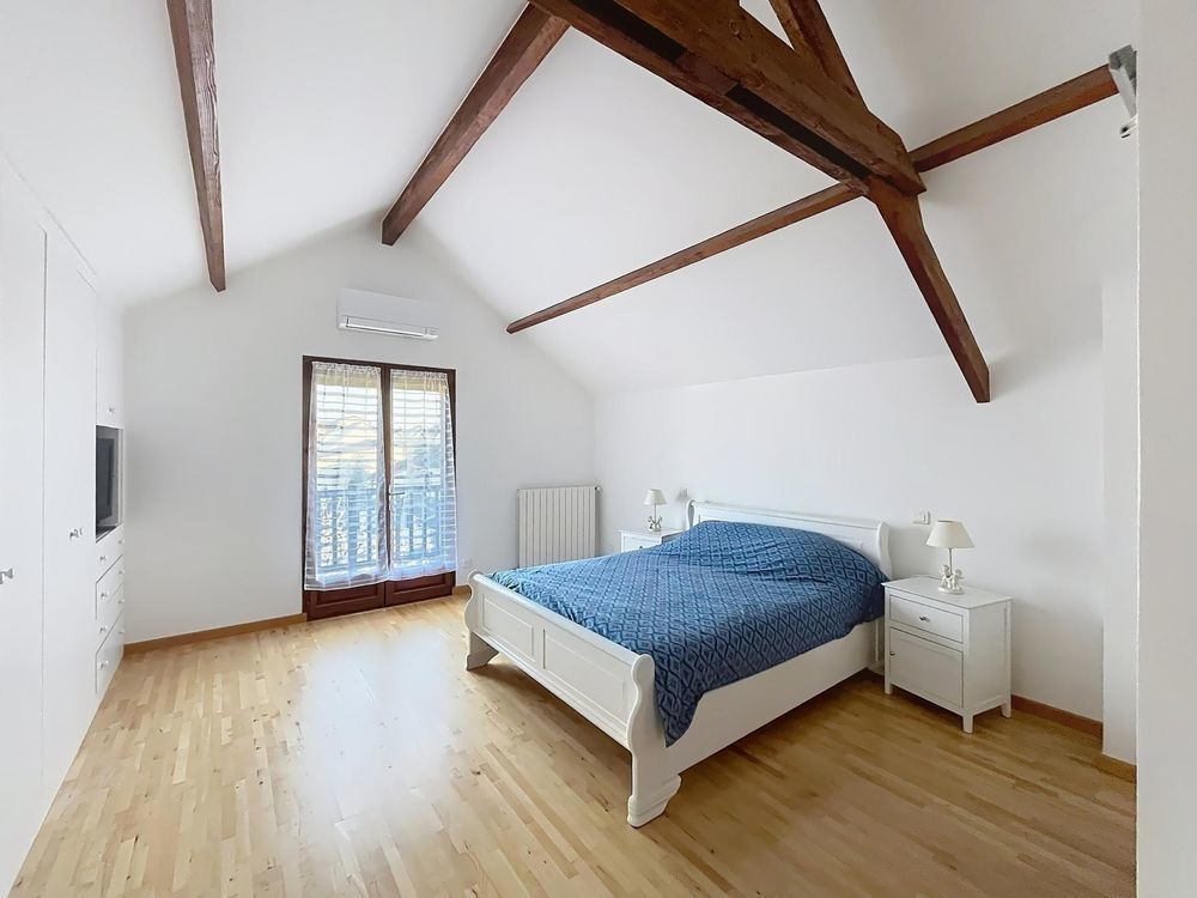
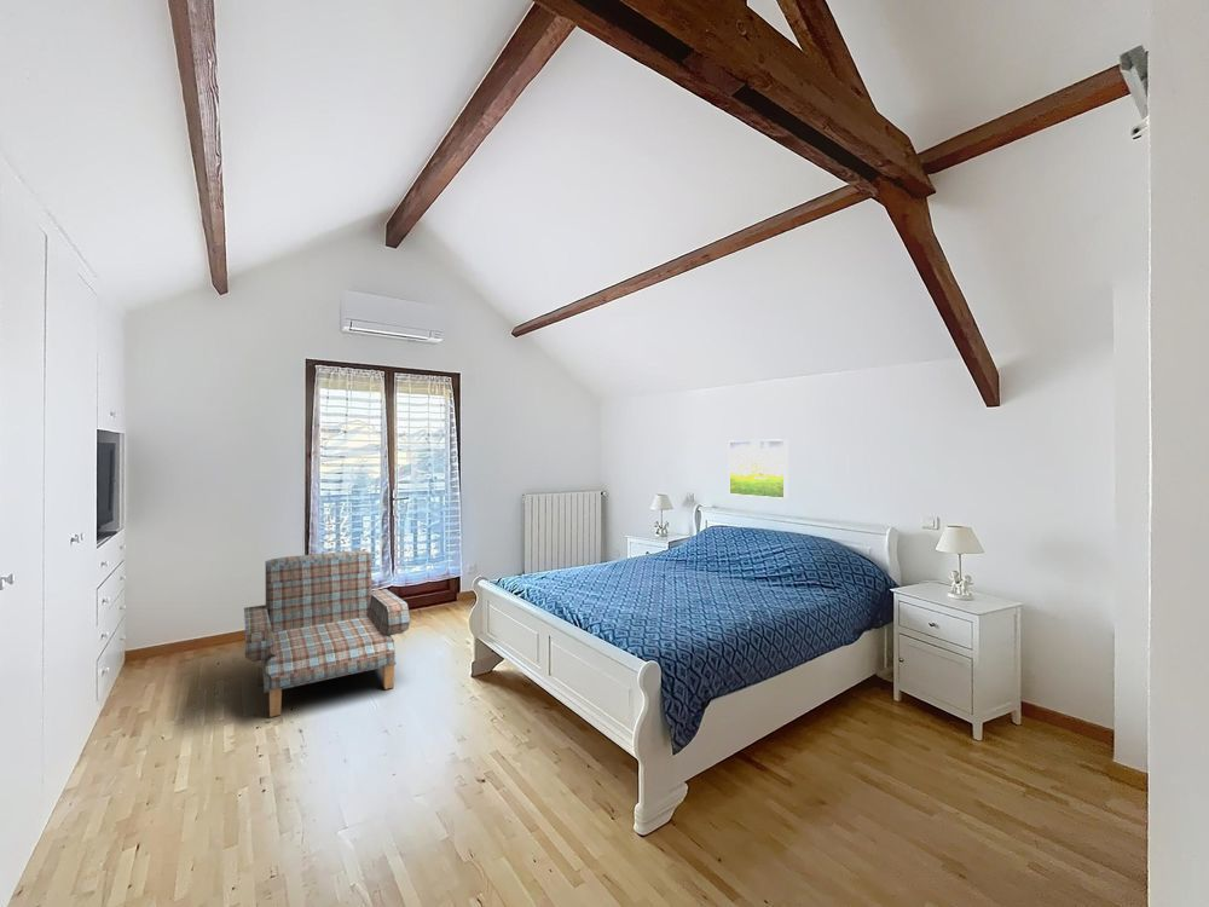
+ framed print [728,438,788,501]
+ armchair [243,549,411,718]
